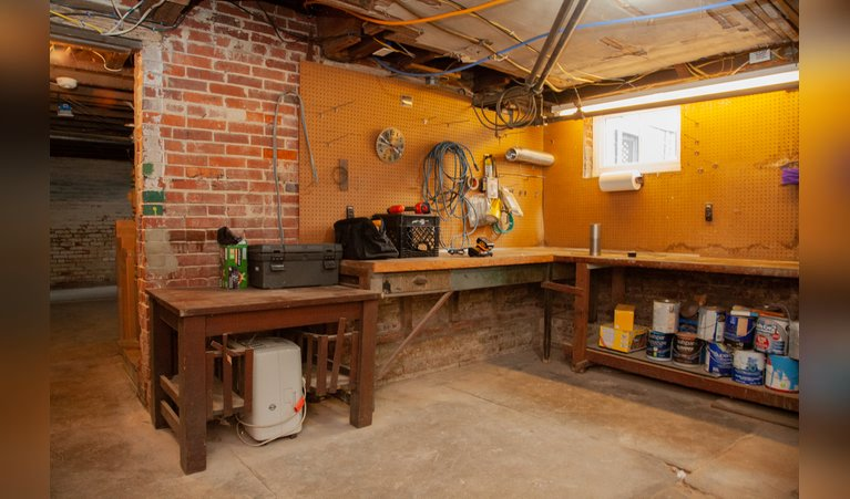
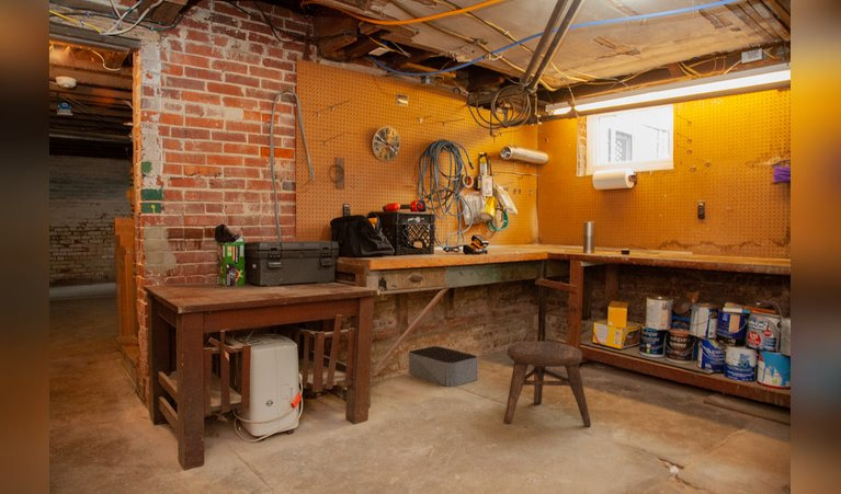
+ storage bin [408,345,478,388]
+ stool [503,341,592,427]
